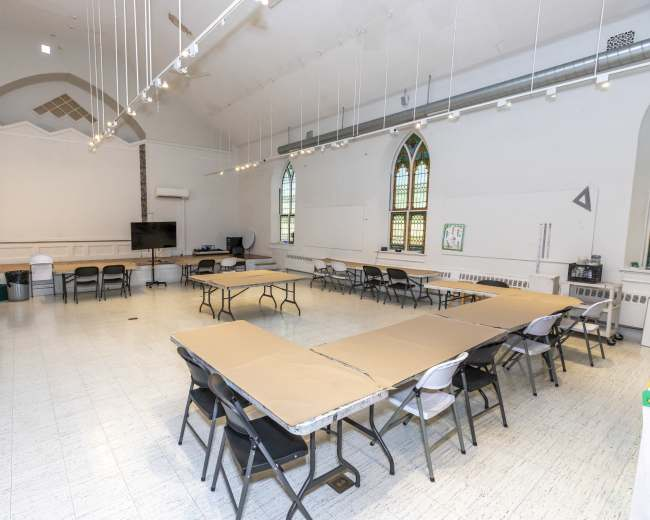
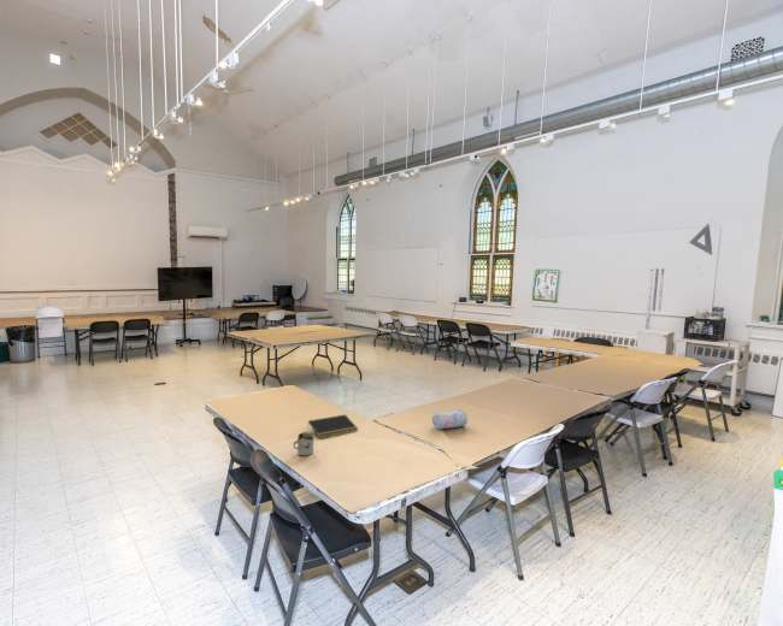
+ pencil case [431,408,469,431]
+ notepad [306,413,359,439]
+ cup [293,431,314,457]
